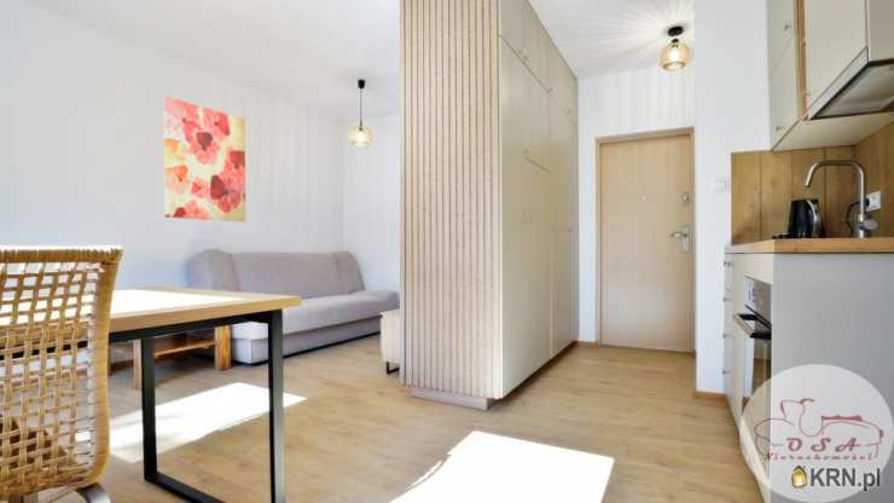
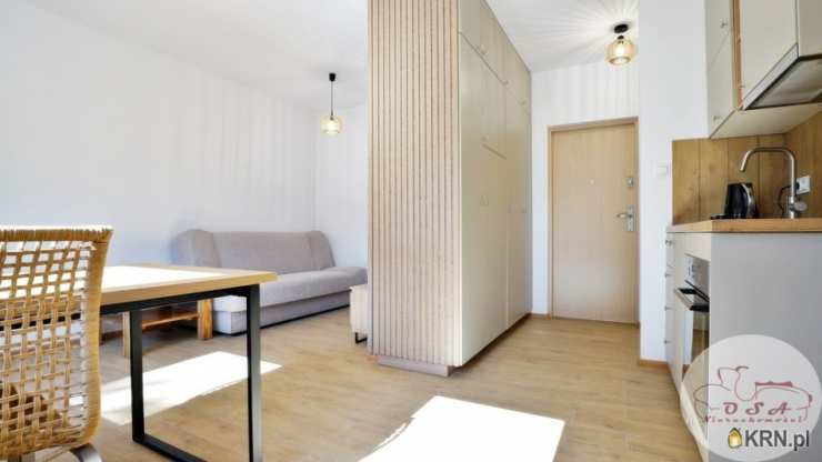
- wall art [162,96,246,222]
